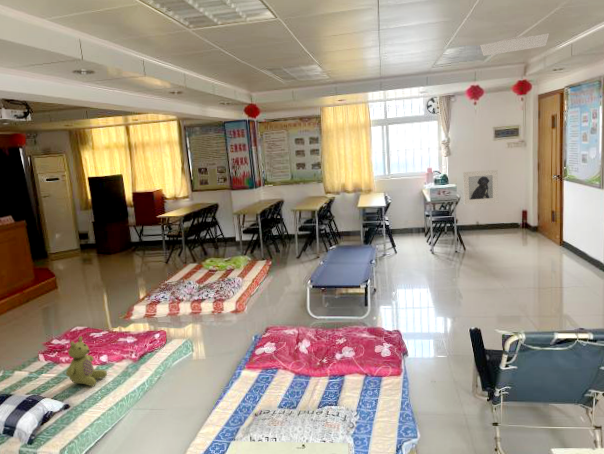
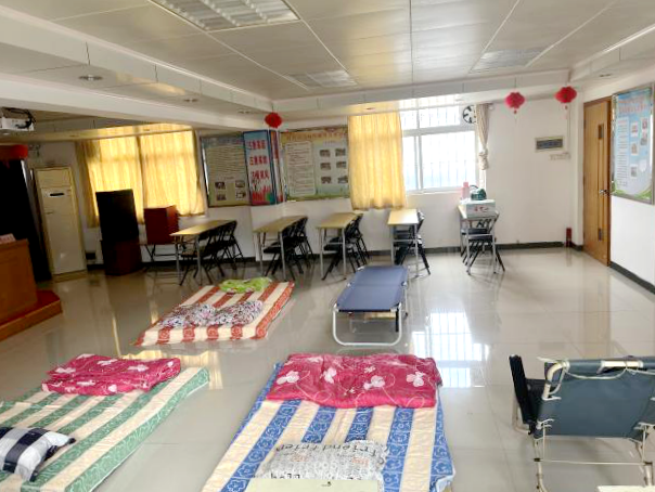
- stuffed bear [65,335,108,387]
- ceiling vent [479,32,550,57]
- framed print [462,169,499,206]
